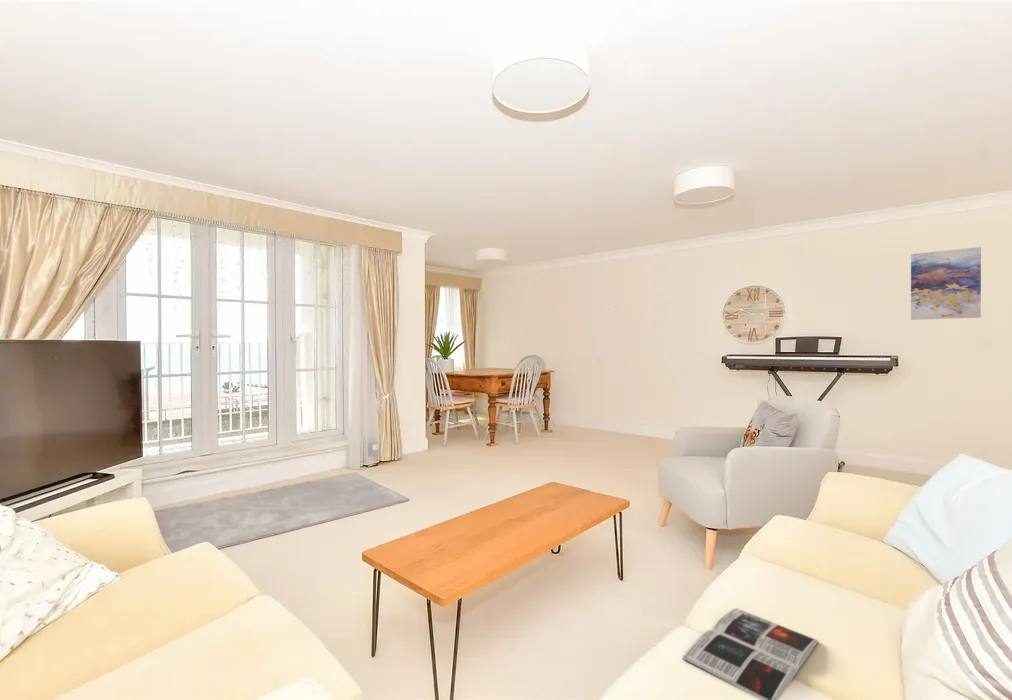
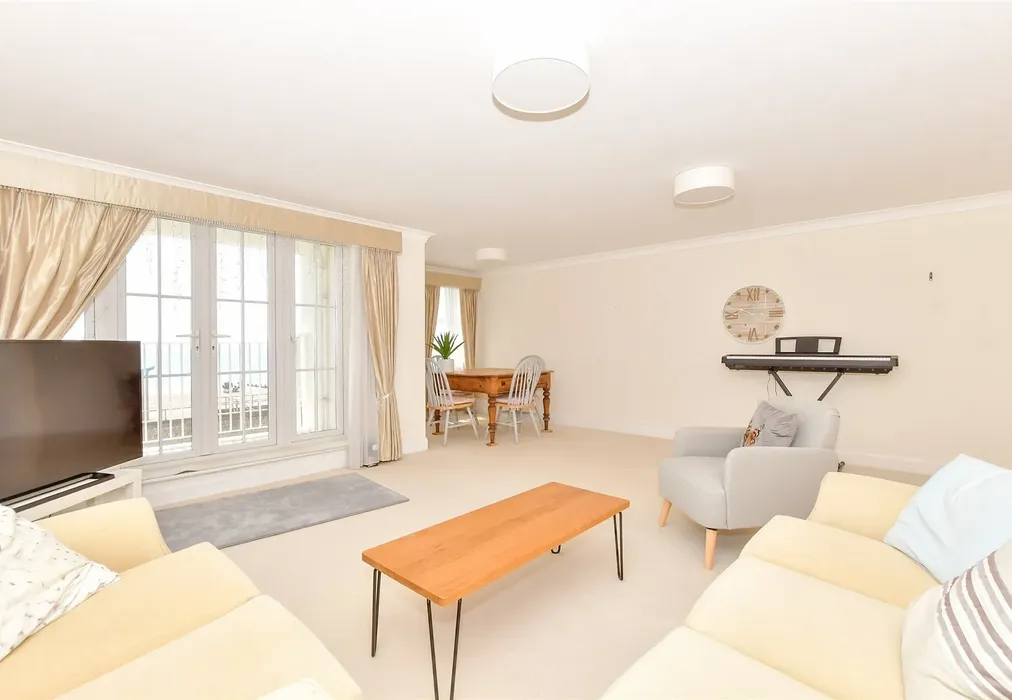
- magazine [682,607,820,700]
- wall art [910,246,982,321]
